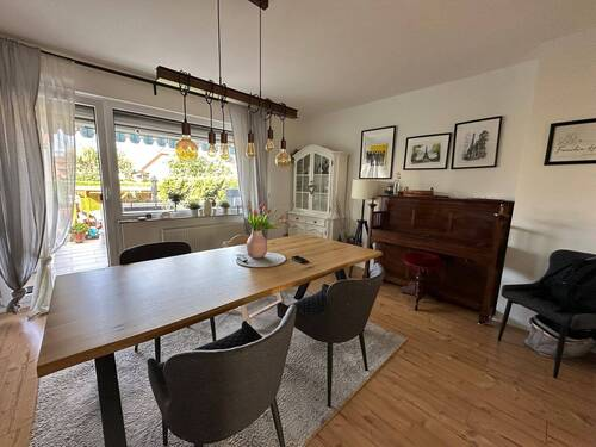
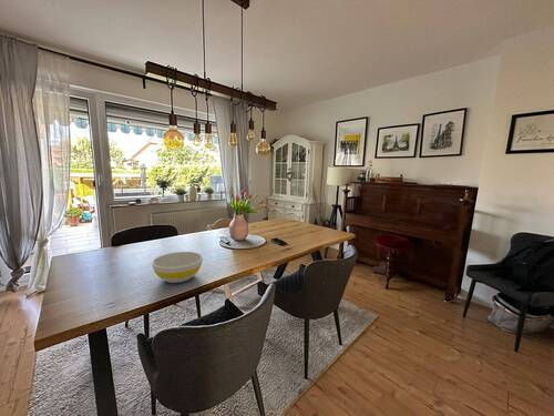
+ bowl [151,251,204,284]
